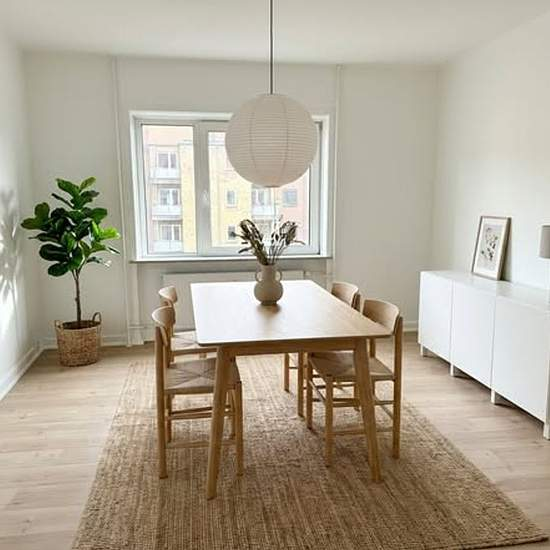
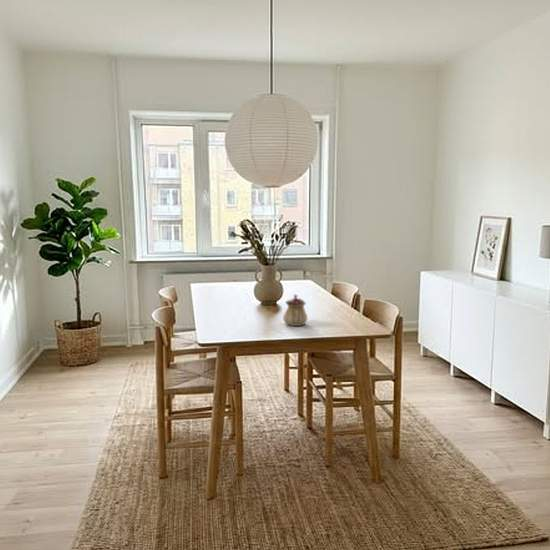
+ teapot [282,293,308,327]
